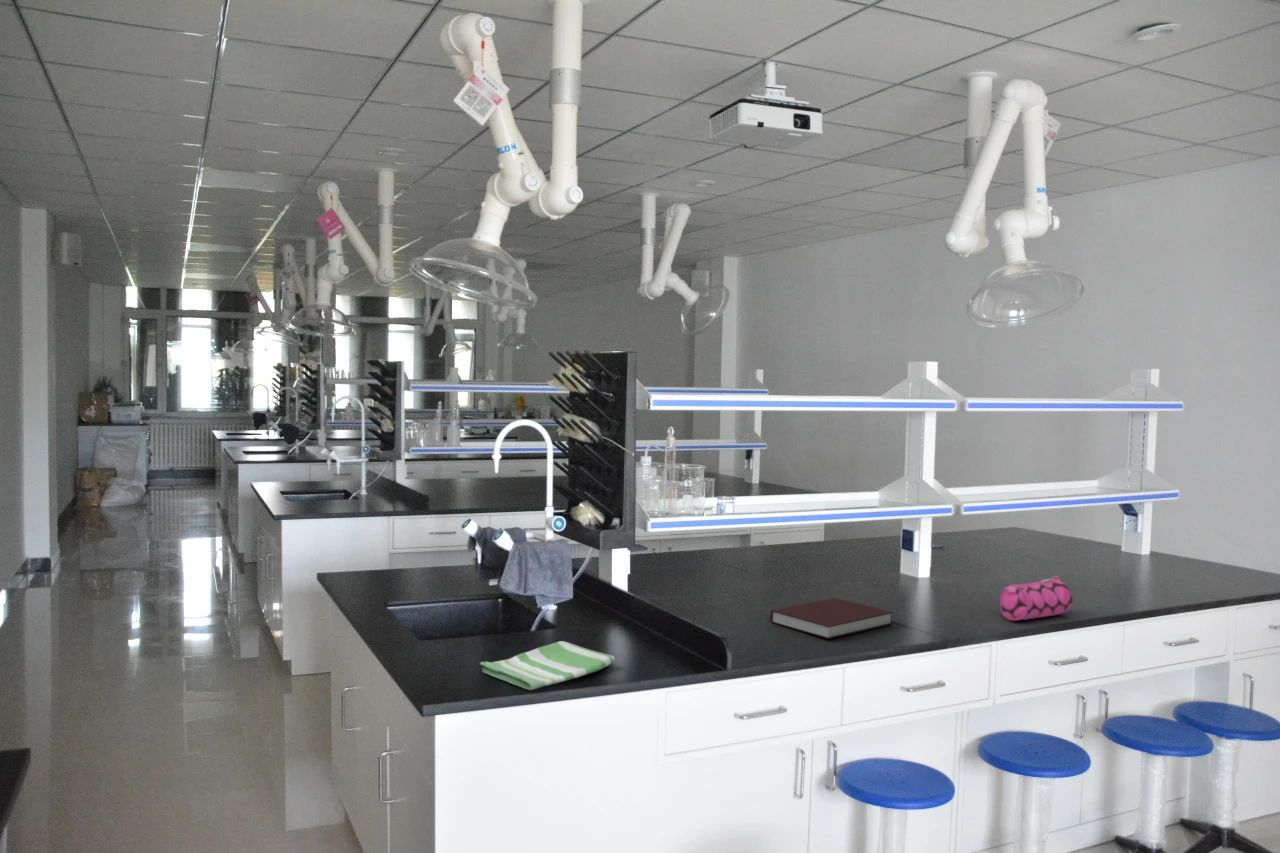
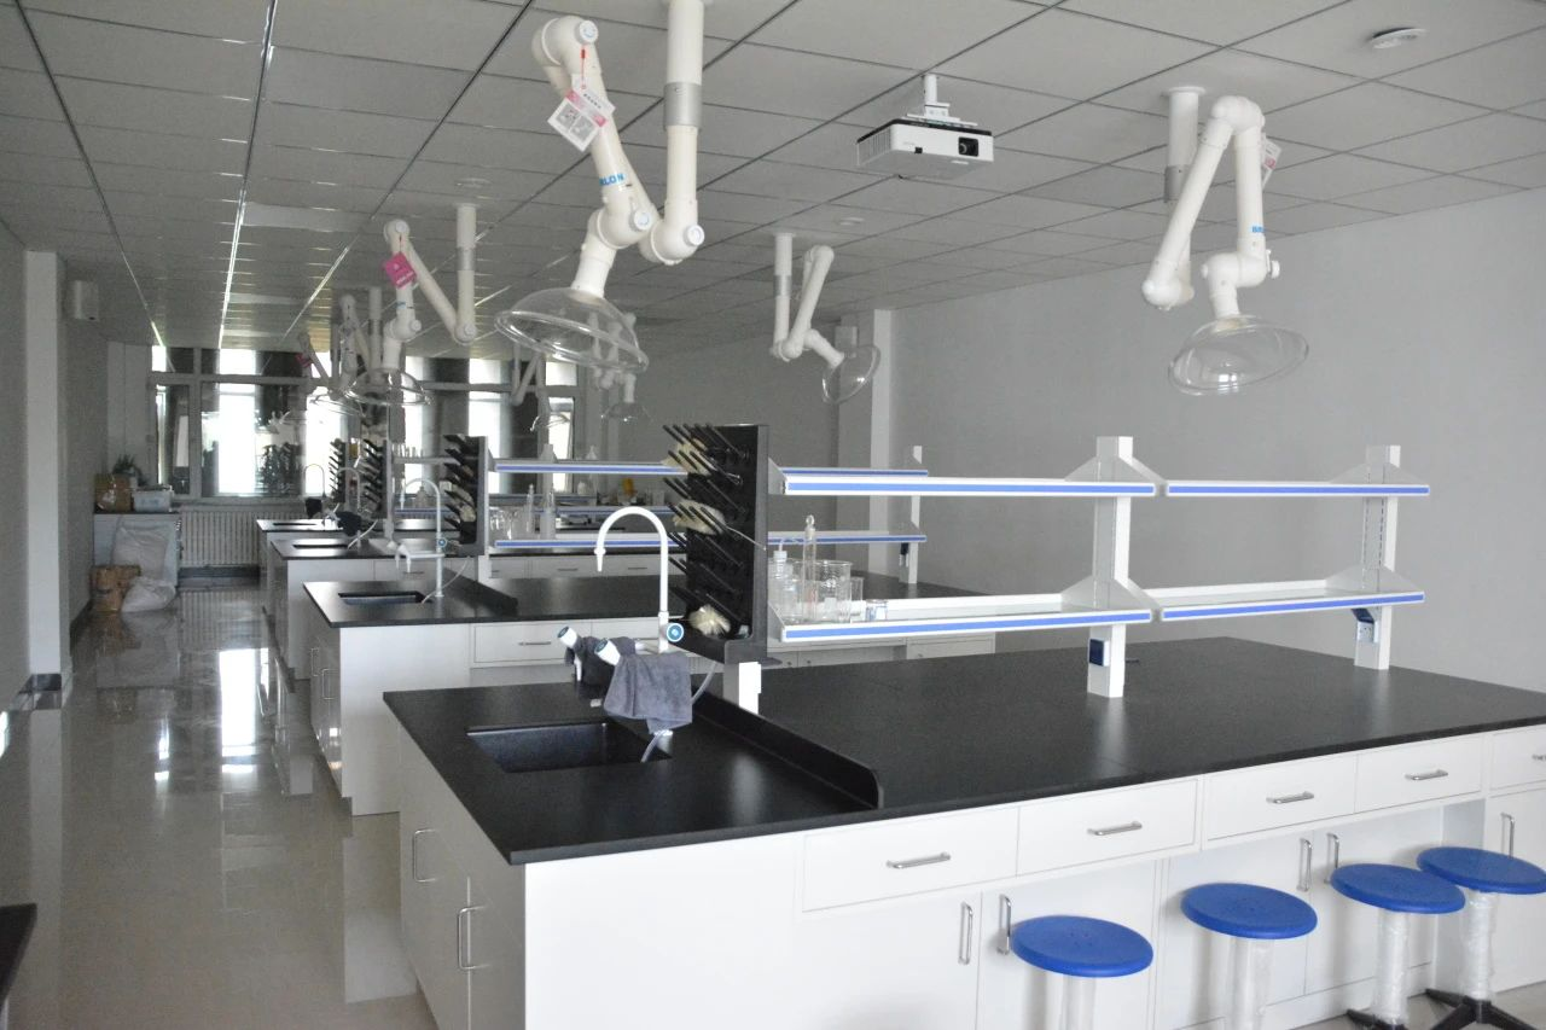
- dish towel [479,640,616,691]
- notebook [769,597,894,640]
- pencil case [999,575,1074,622]
